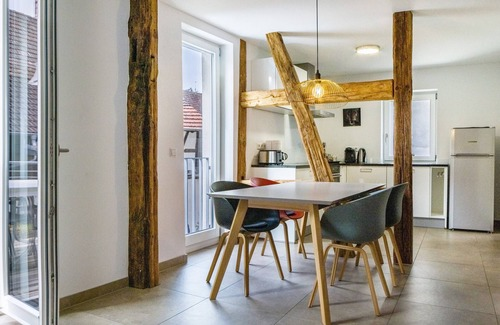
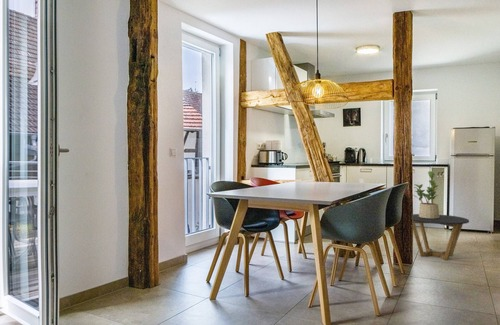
+ side table [412,213,470,261]
+ potted plant [413,170,440,219]
